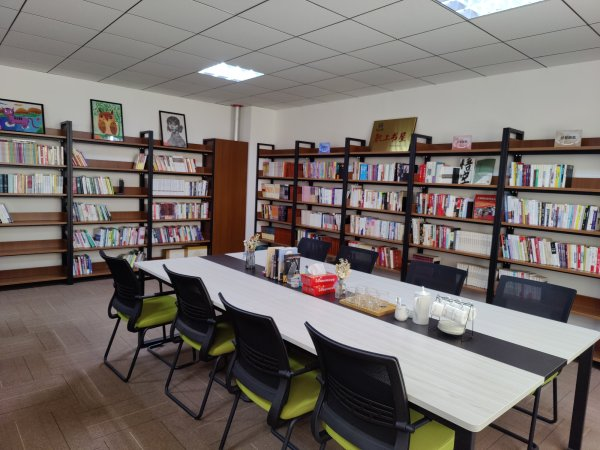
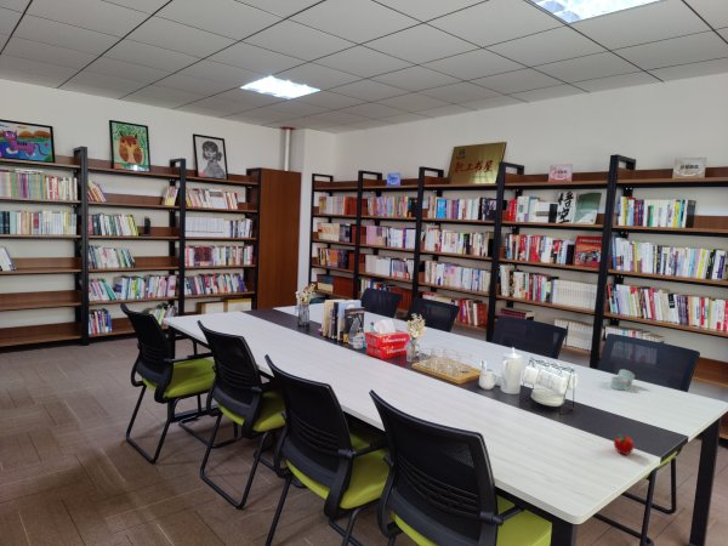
+ napkin ring [609,369,636,391]
+ apple [613,433,635,455]
